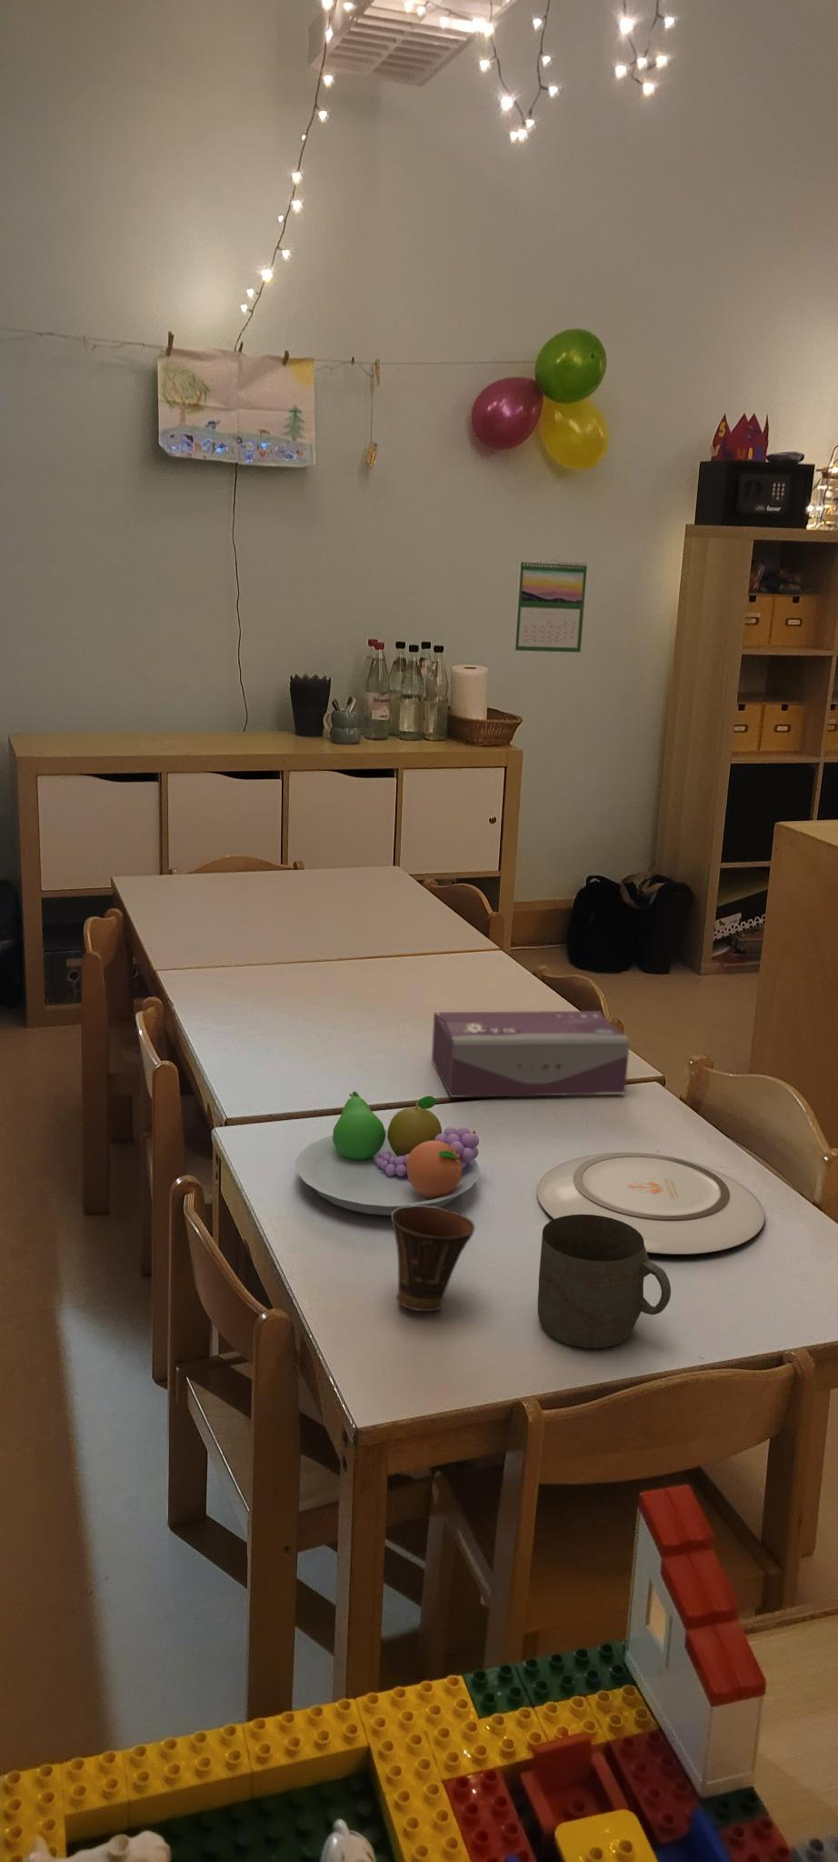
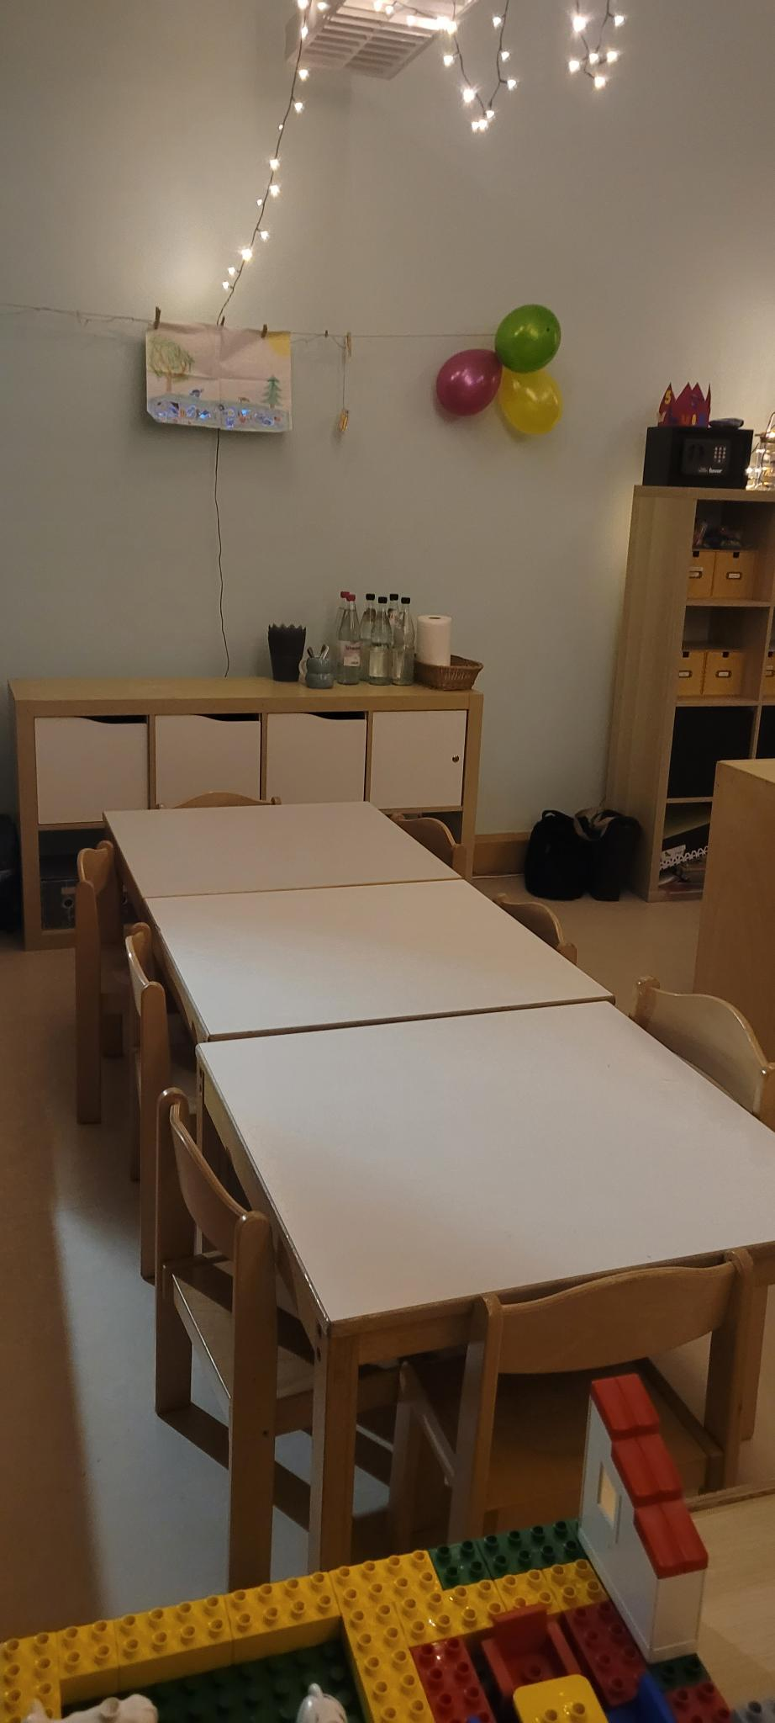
- plate [537,1152,766,1255]
- fruit bowl [294,1090,481,1216]
- mug [538,1215,672,1349]
- cup [389,1205,476,1312]
- tissue box [431,1011,630,1098]
- calendar [514,558,588,653]
